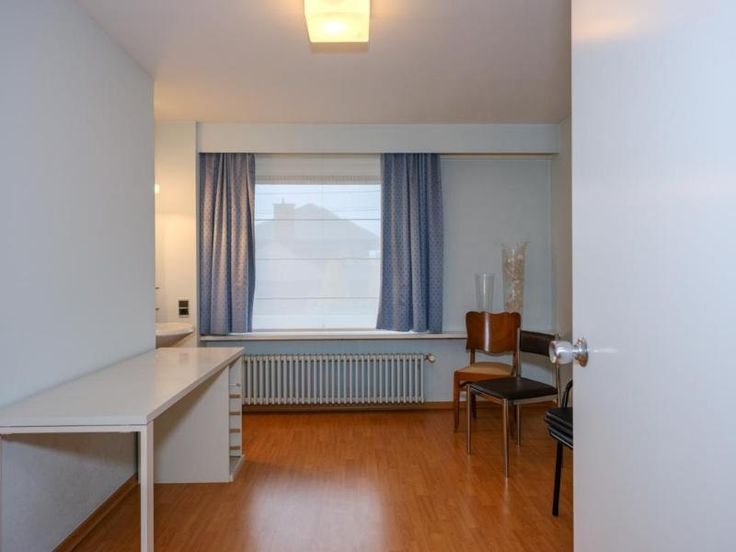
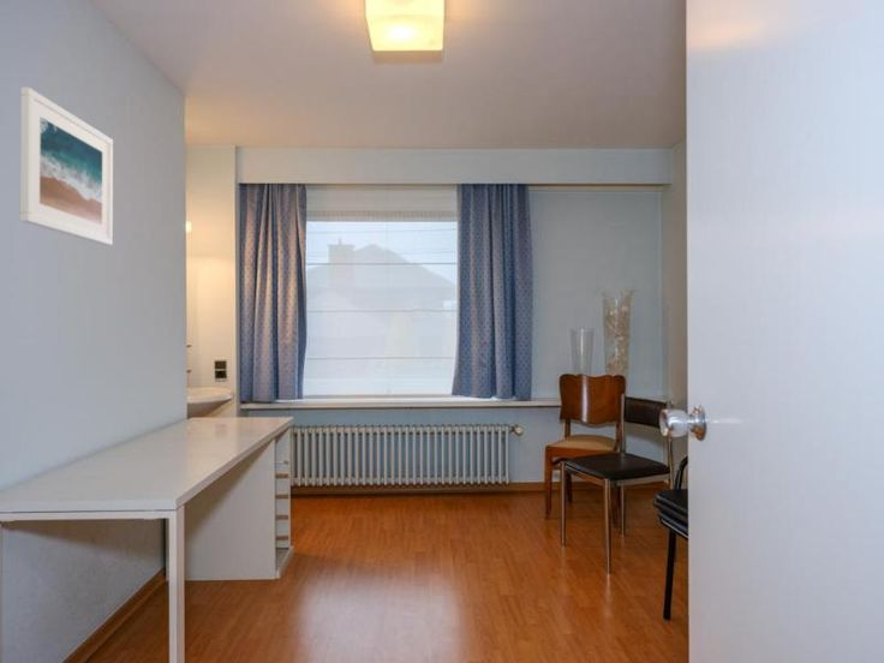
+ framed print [19,86,114,246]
